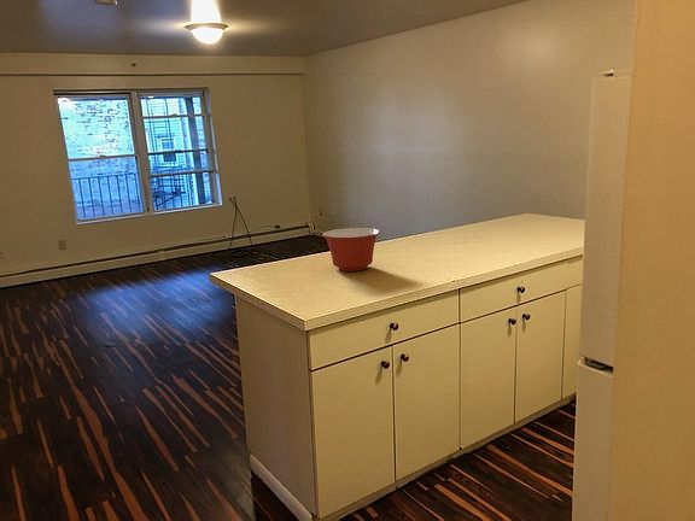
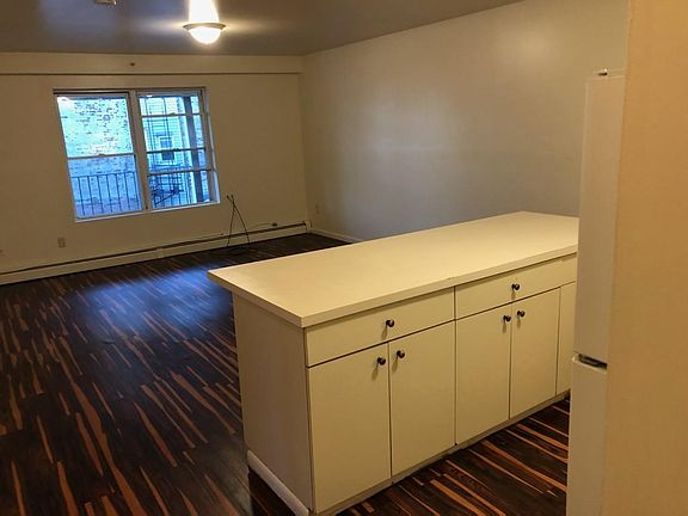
- mixing bowl [321,227,381,273]
